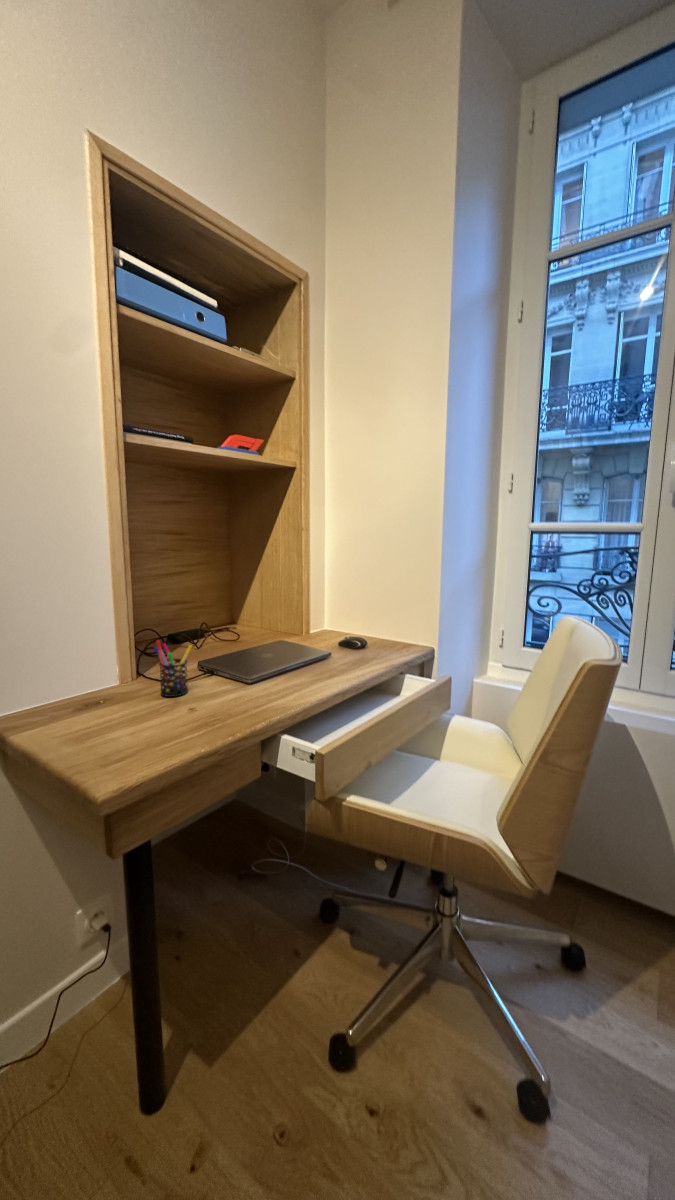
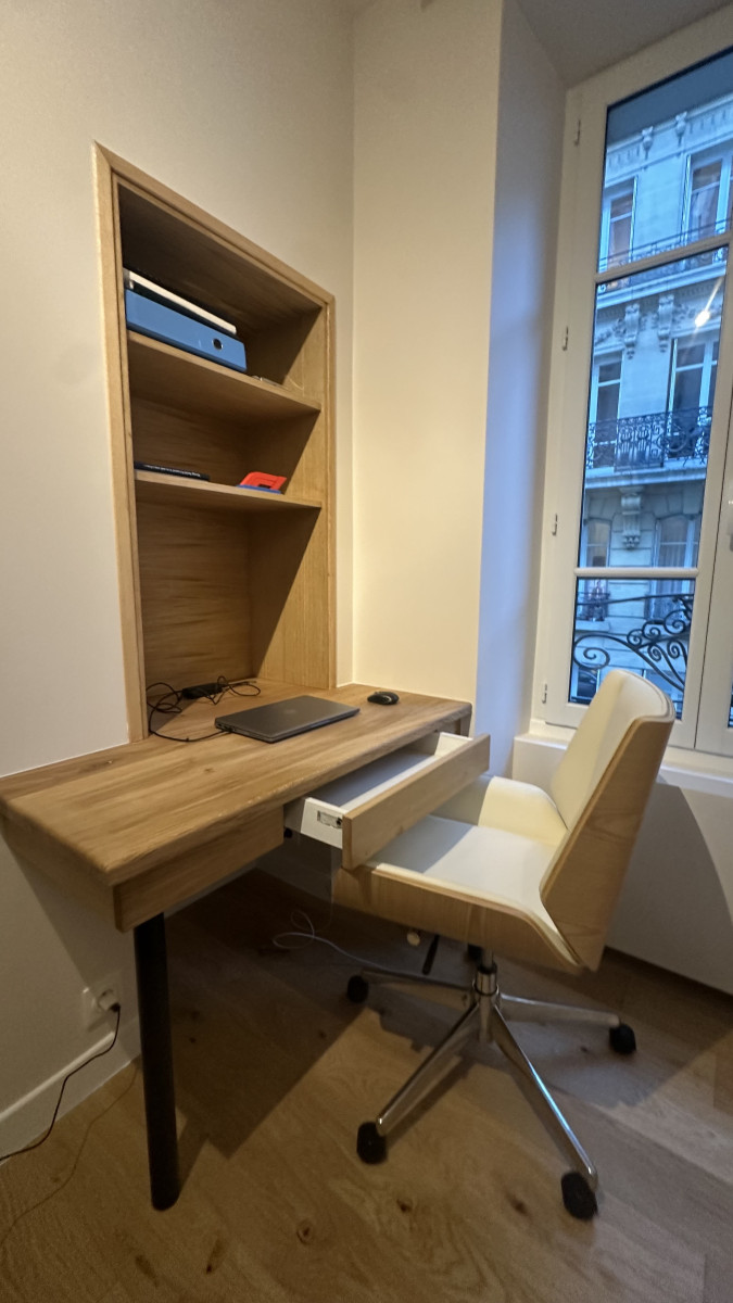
- pen holder [153,639,193,698]
